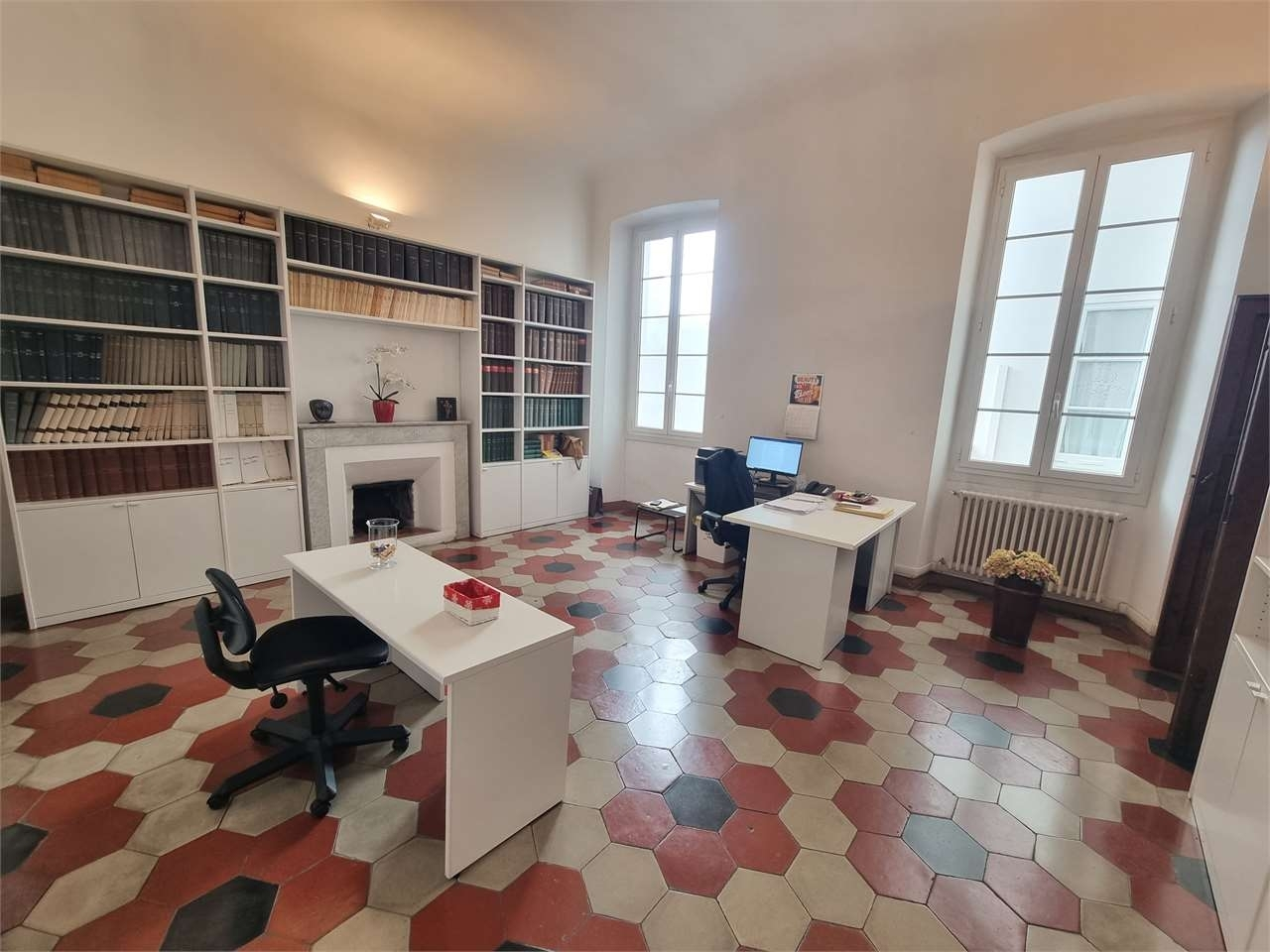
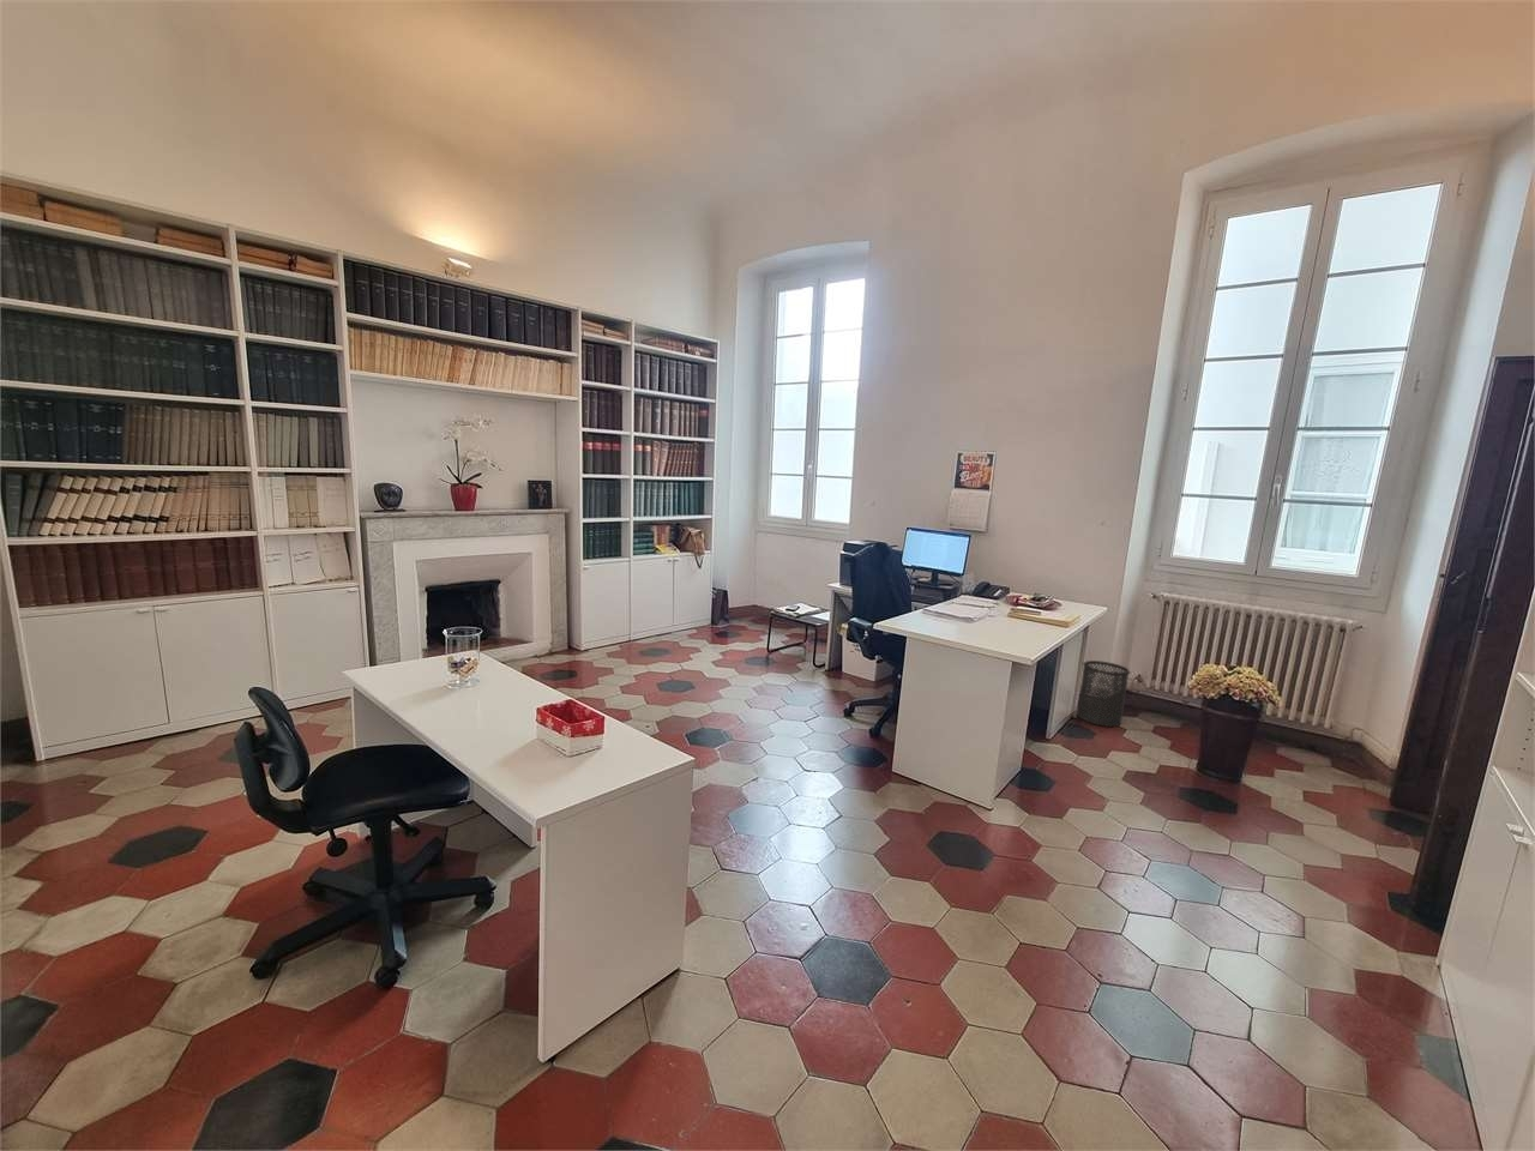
+ trash can [1076,659,1133,728]
